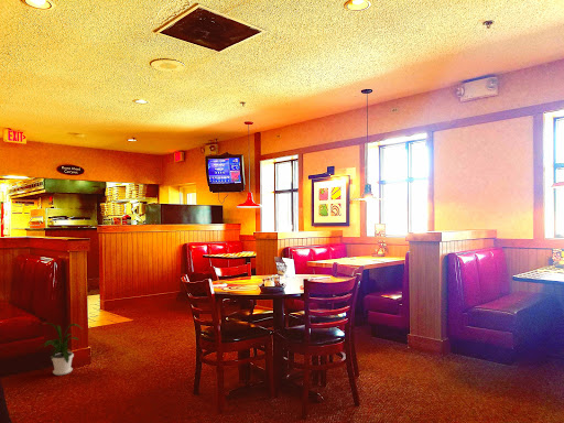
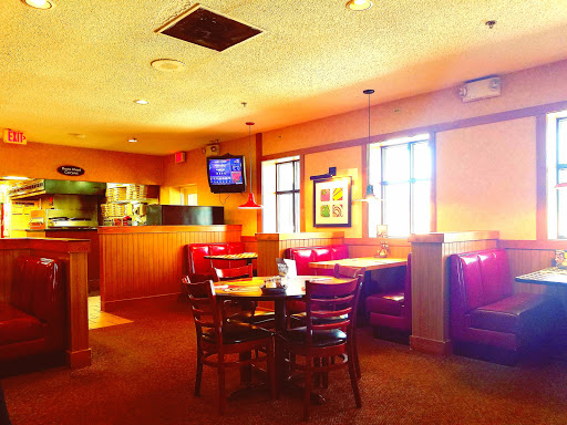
- house plant [37,322,84,376]
